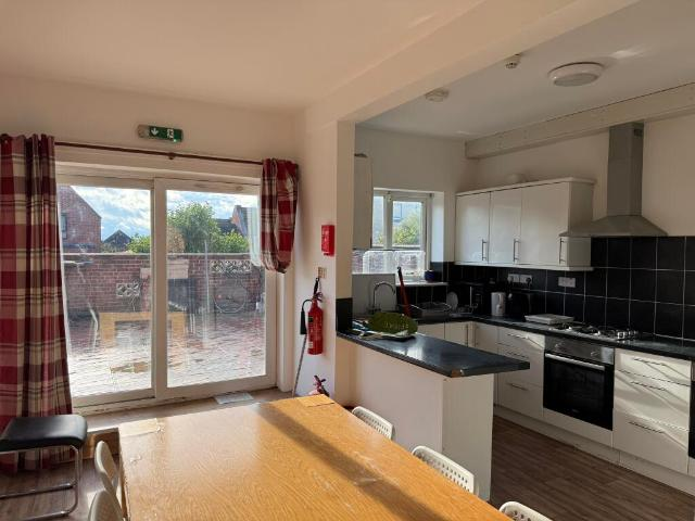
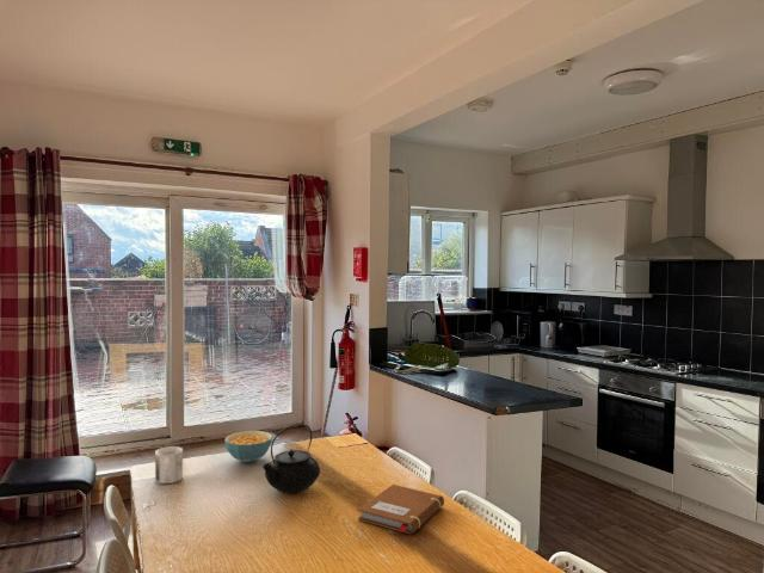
+ teapot [261,423,321,494]
+ notebook [357,483,445,535]
+ cereal bowl [223,430,273,463]
+ mug [154,445,184,485]
